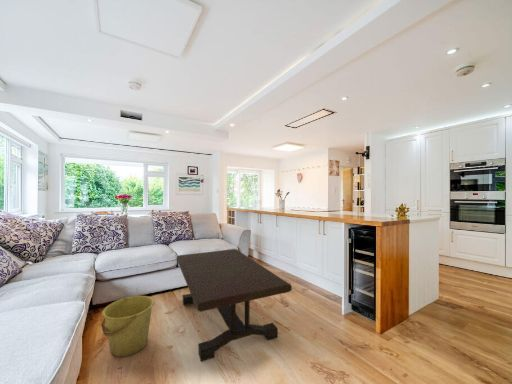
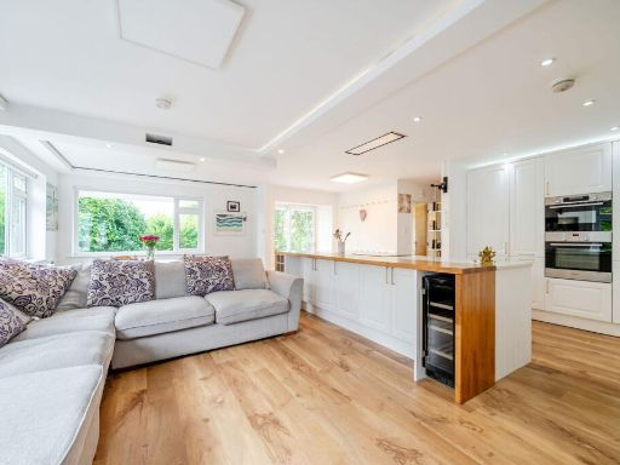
- bucket [100,295,155,358]
- coffee table [176,248,293,362]
